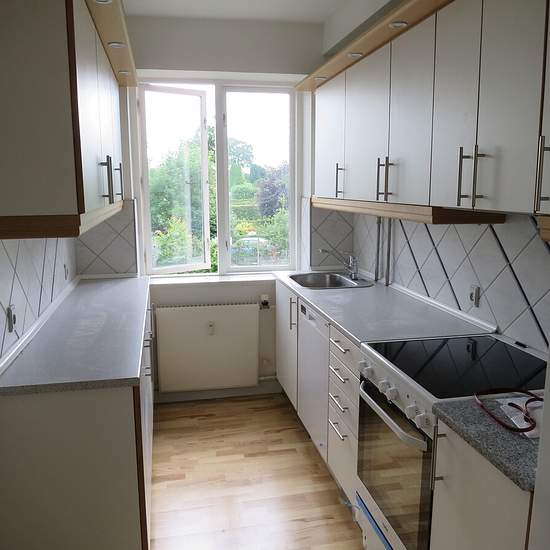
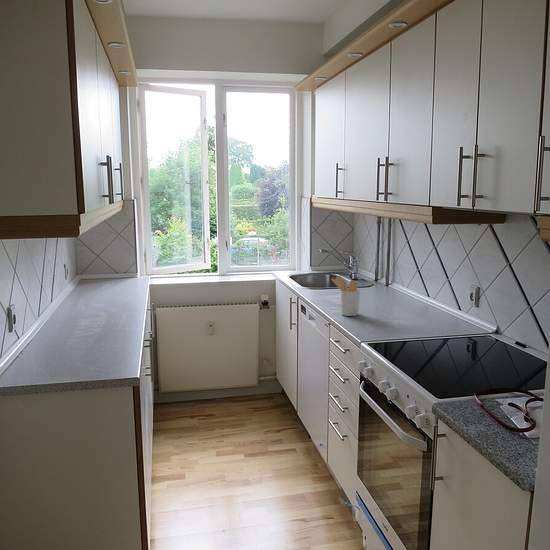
+ utensil holder [331,277,361,317]
